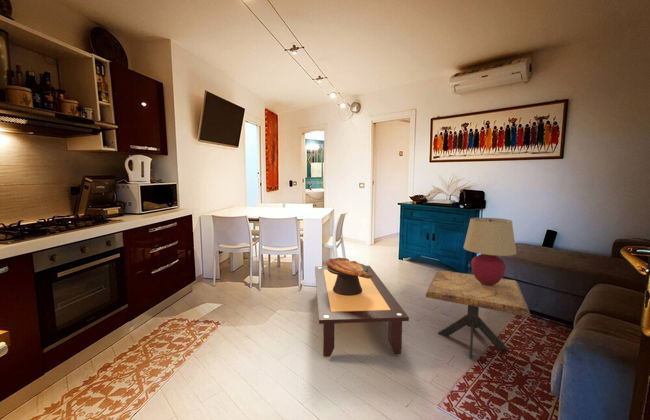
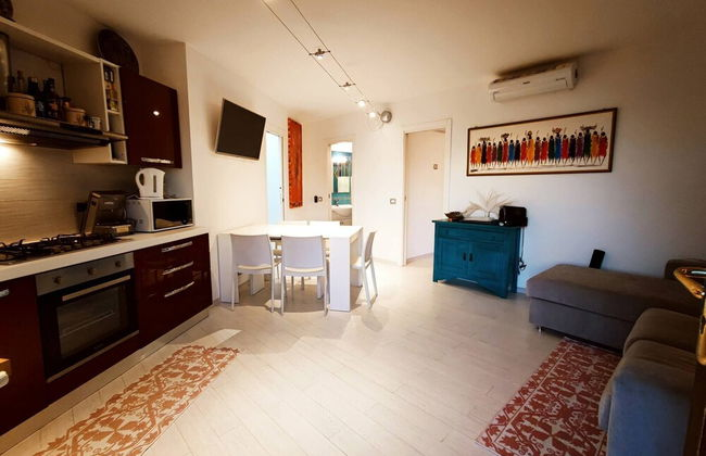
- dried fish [325,257,374,296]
- coffee table [314,265,410,358]
- table lamp [462,217,518,286]
- side table [425,269,531,360]
